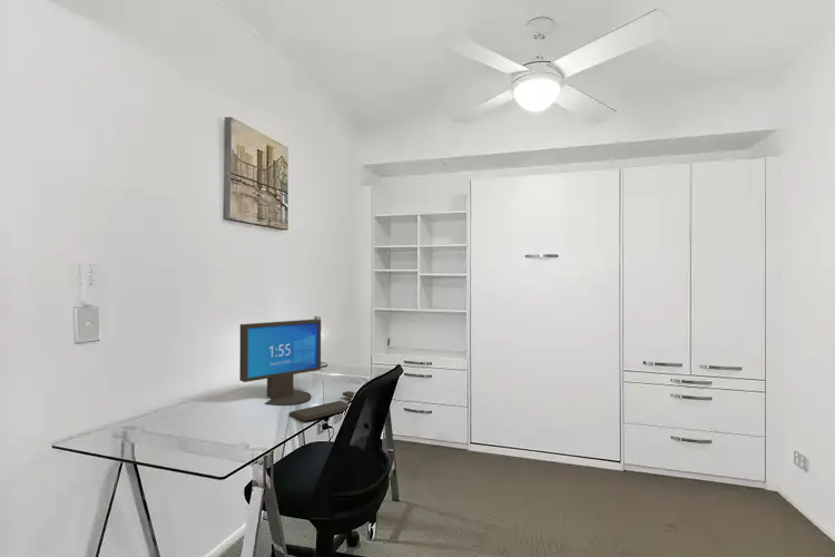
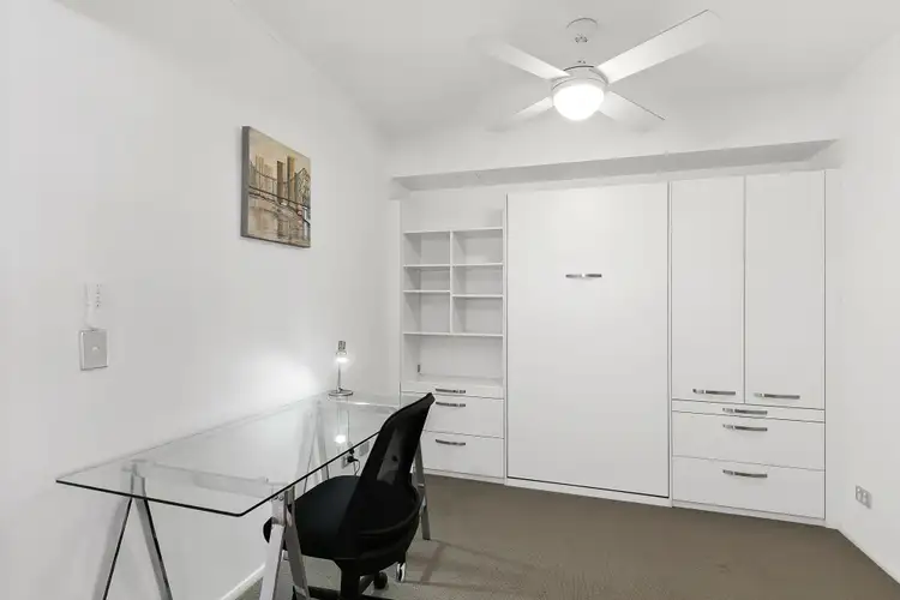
- monitor [238,319,356,422]
